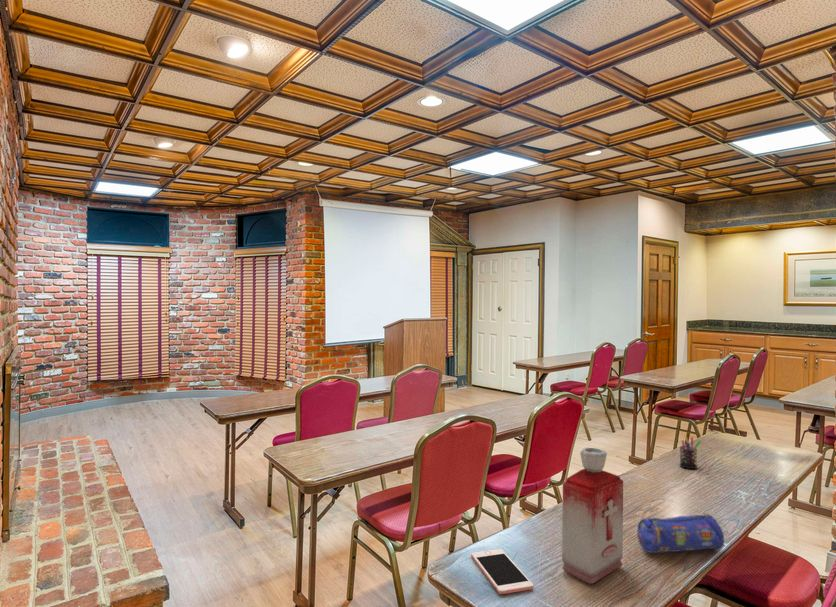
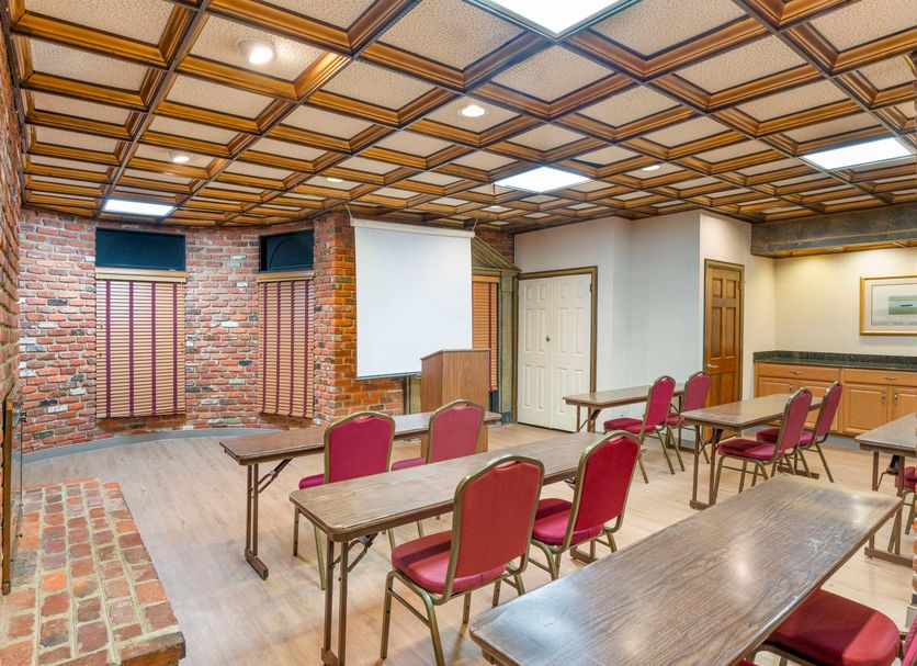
- pen holder [679,435,702,470]
- pencil case [636,512,725,554]
- bottle [561,447,624,585]
- cell phone [470,548,534,595]
